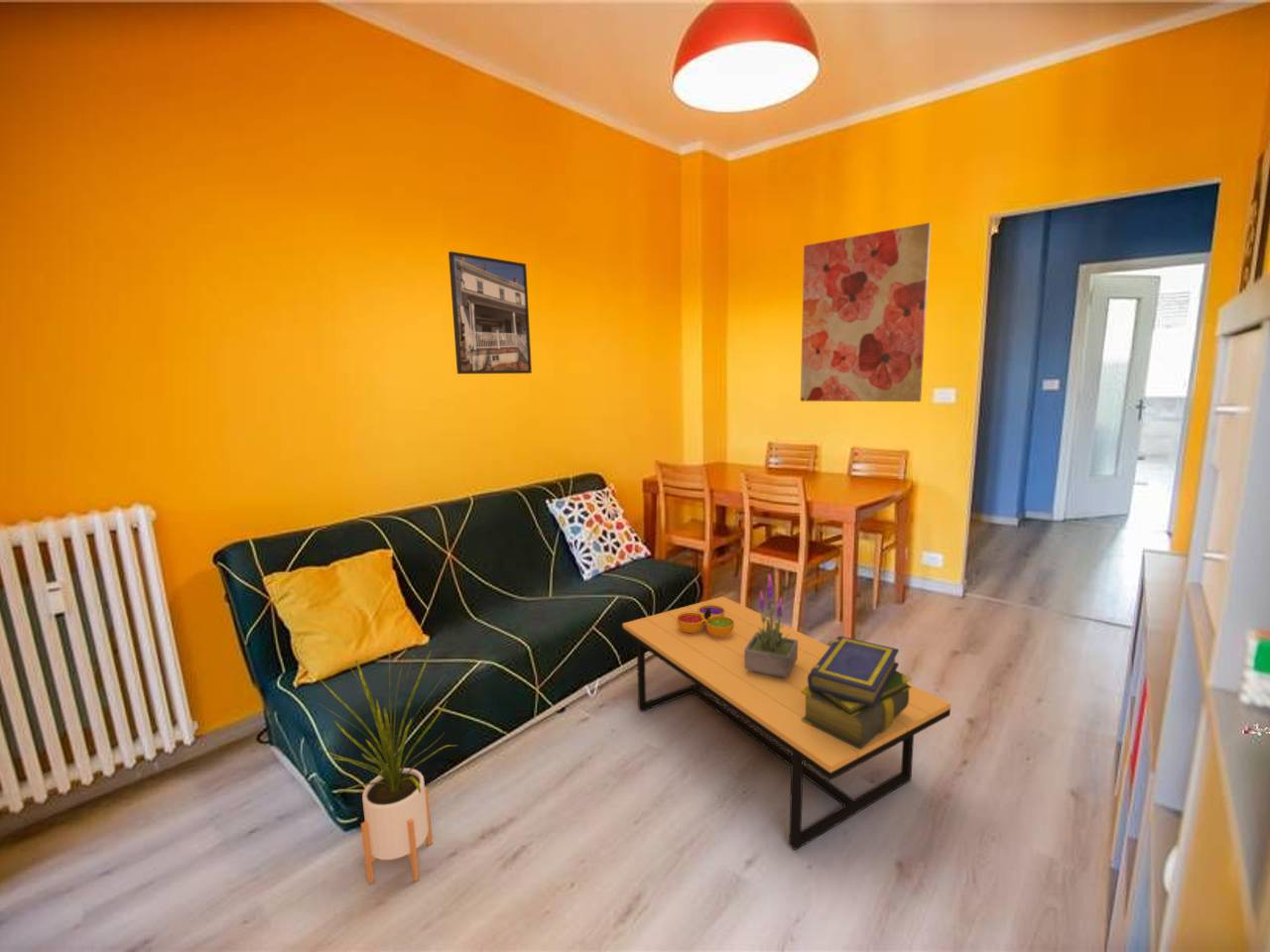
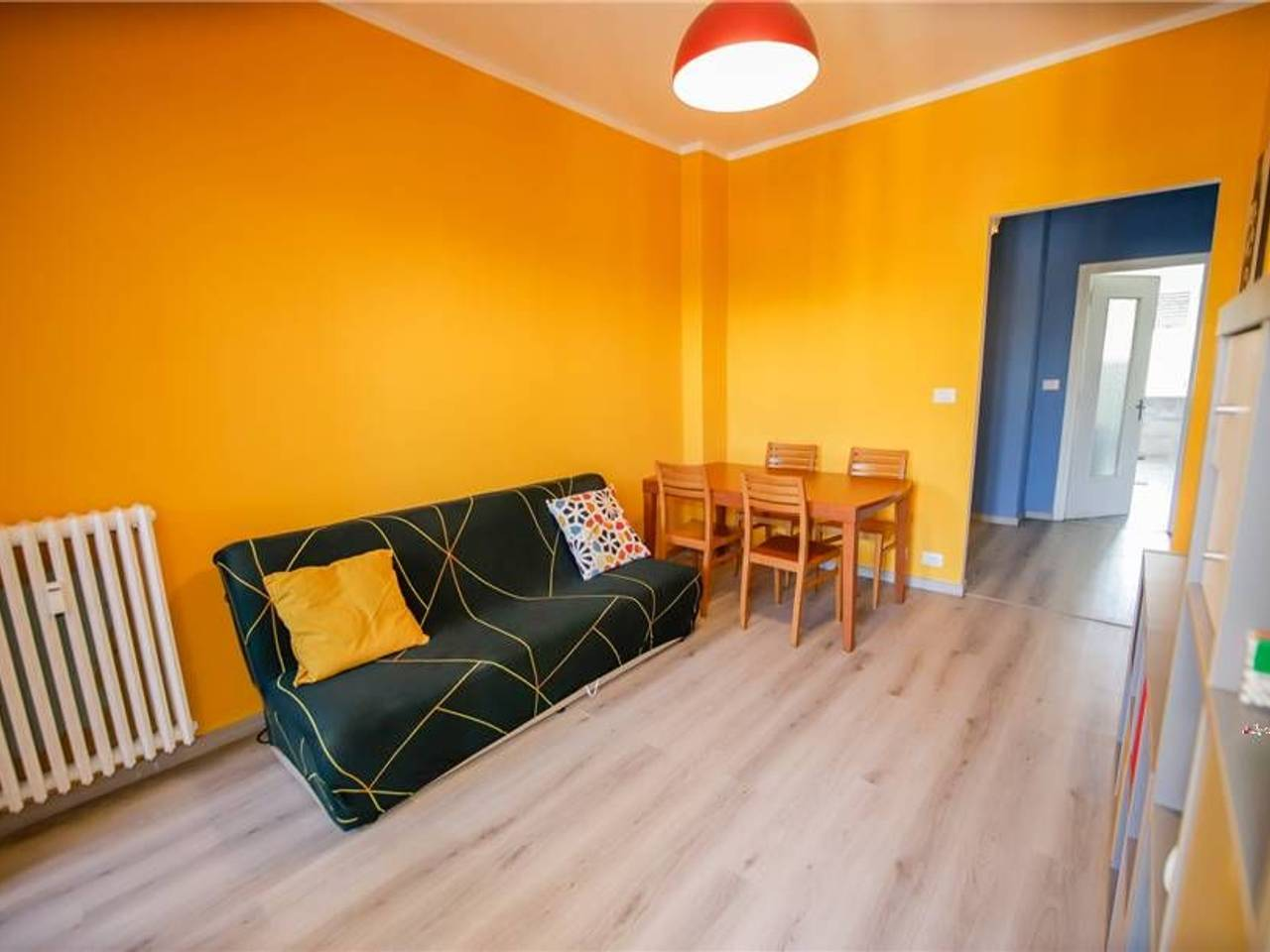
- coffee table [621,595,952,851]
- stack of books [801,636,913,749]
- decorative bowl [677,605,734,638]
- house plant [318,651,459,886]
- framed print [447,250,533,375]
- wall art [800,222,932,403]
- potted plant [744,572,798,679]
